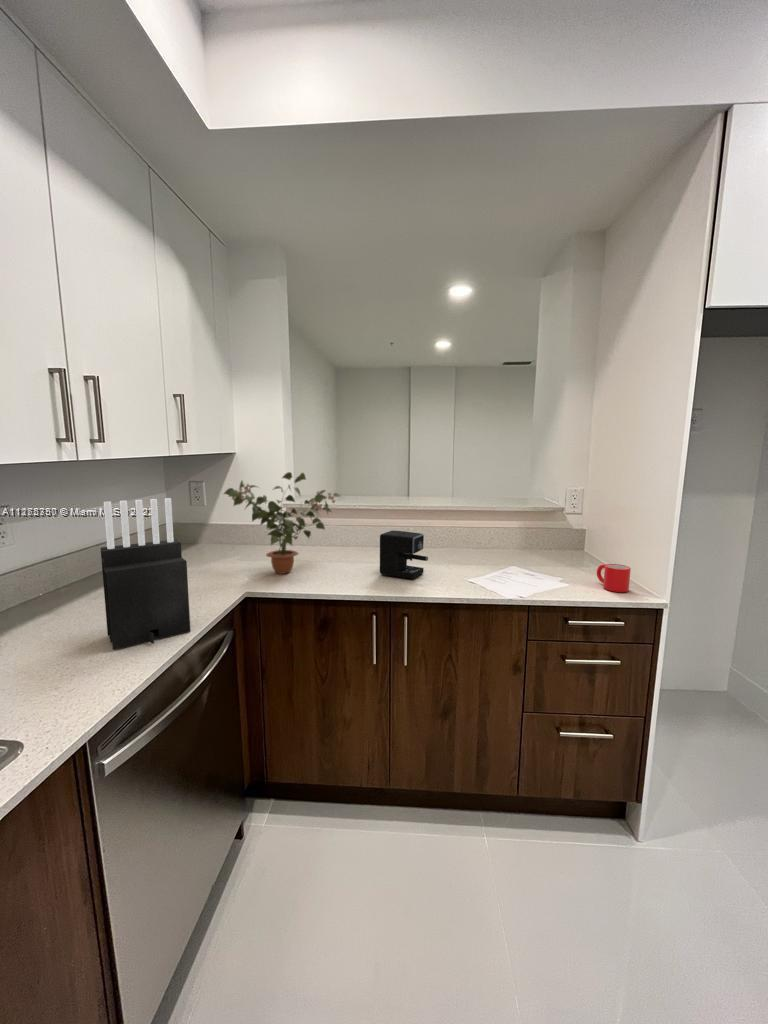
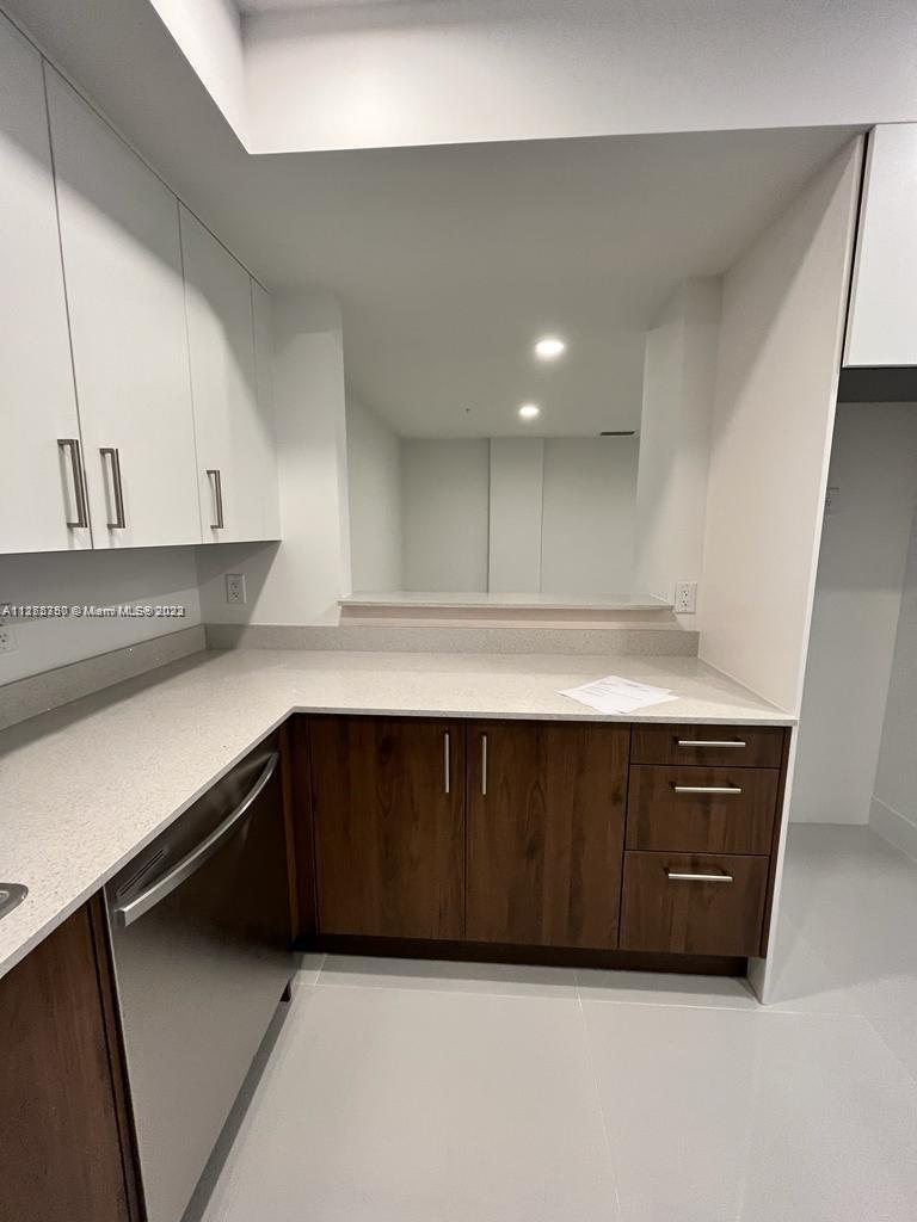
- mug [596,563,632,593]
- coffee maker [379,529,429,580]
- knife block [100,497,192,650]
- potted plant [223,471,344,575]
